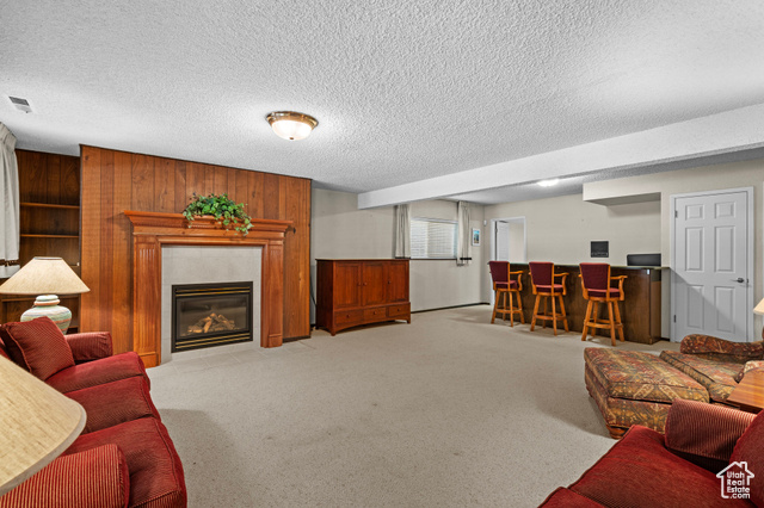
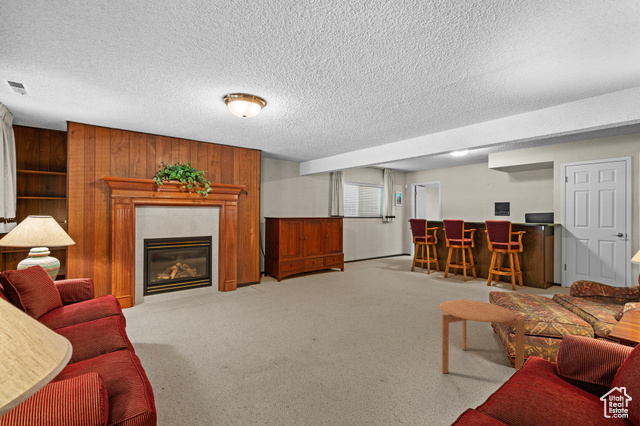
+ side table [438,298,525,374]
